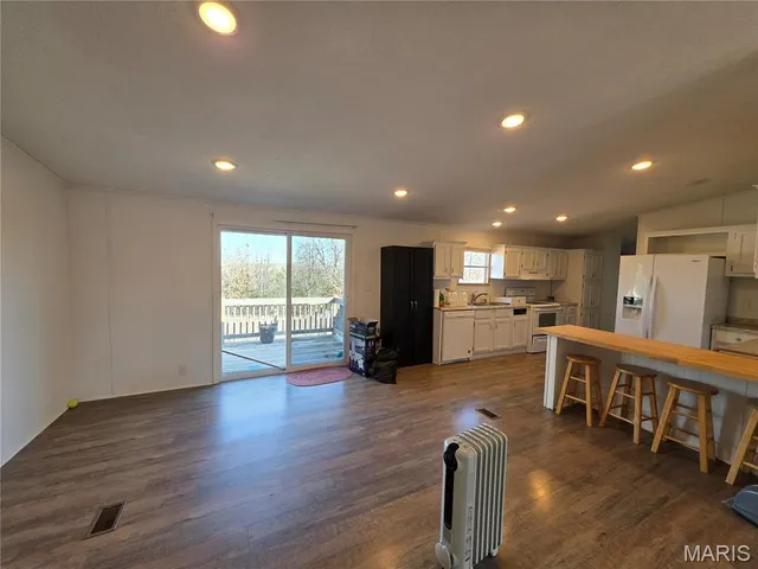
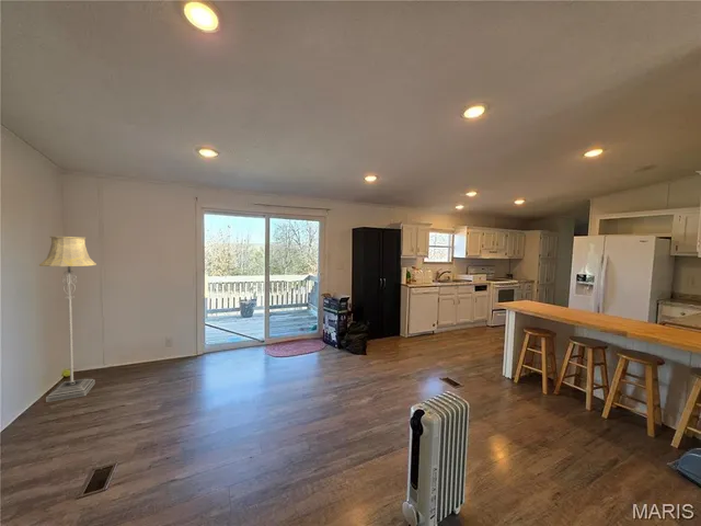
+ floor lamp [38,236,97,403]
